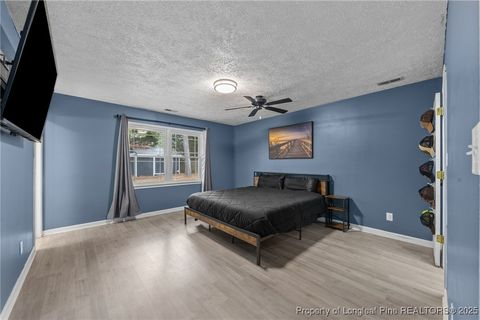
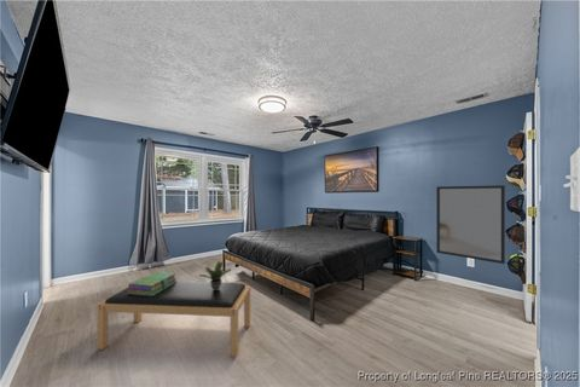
+ potted plant [198,260,233,290]
+ bench [95,281,251,358]
+ stack of books [127,271,178,296]
+ home mirror [435,184,506,265]
